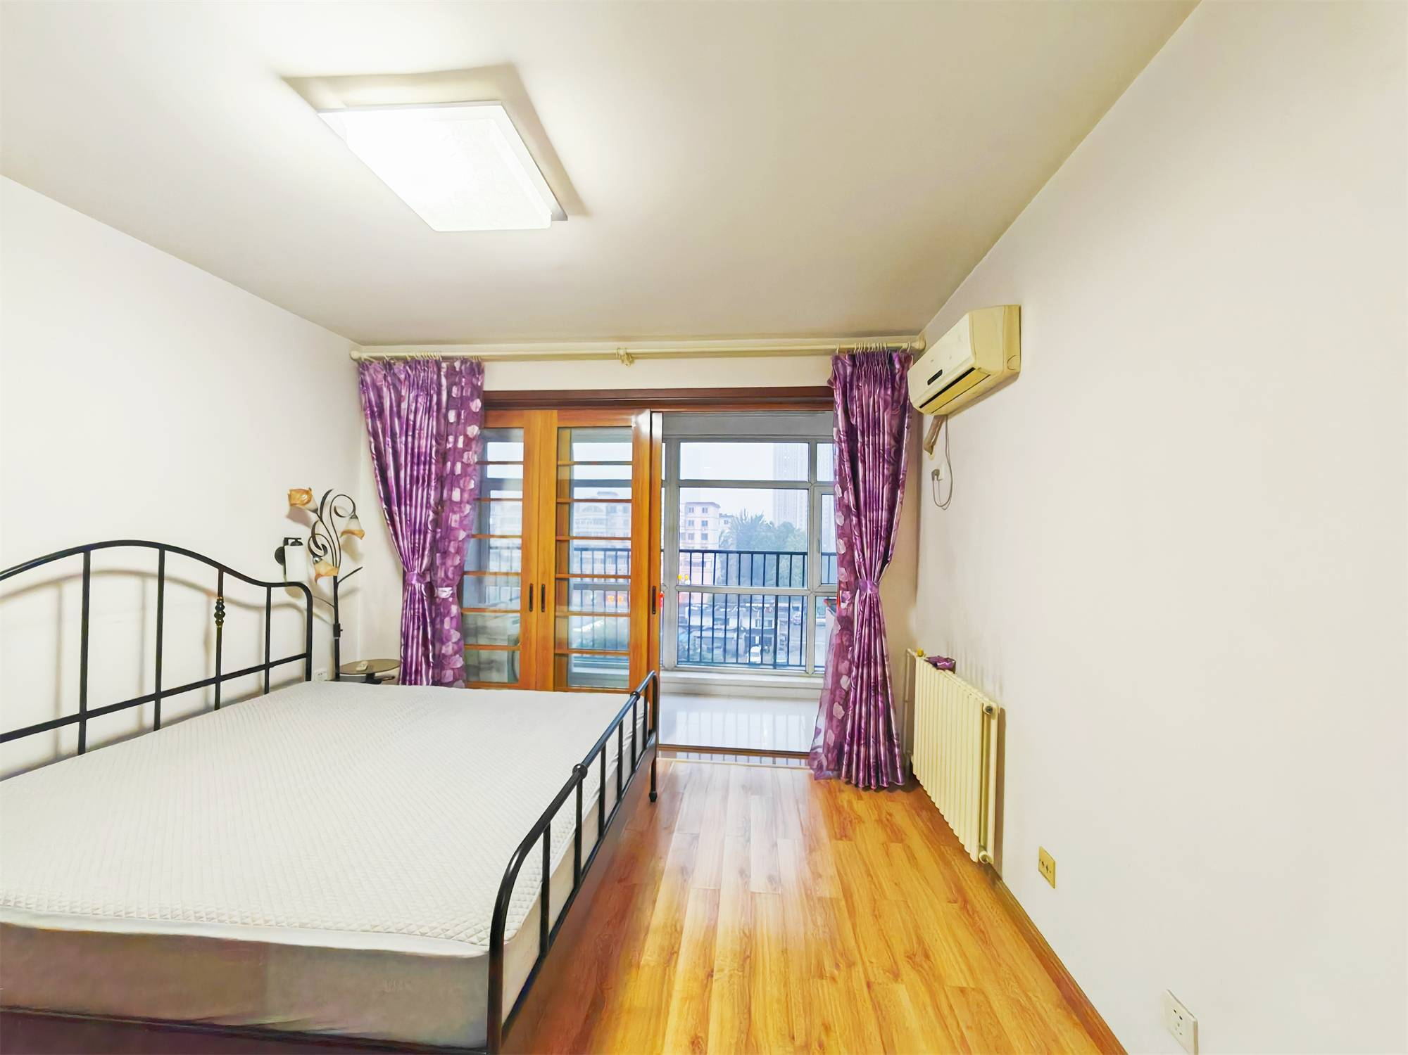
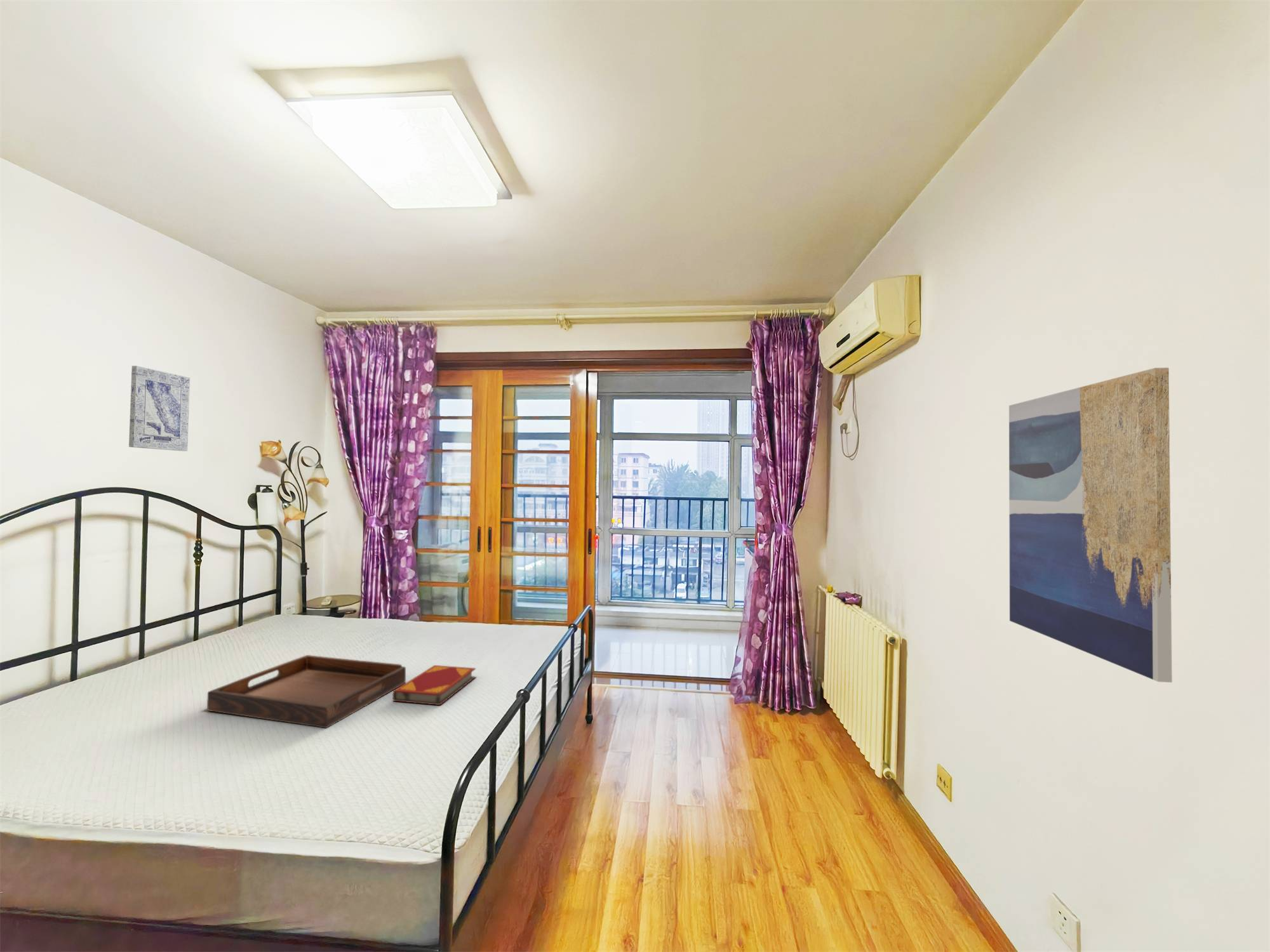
+ wall art [128,365,190,452]
+ serving tray [206,654,406,729]
+ wall art [1008,367,1173,683]
+ hardback book [392,664,476,706]
